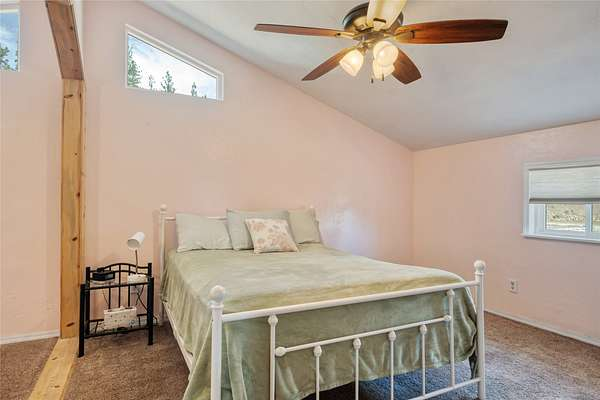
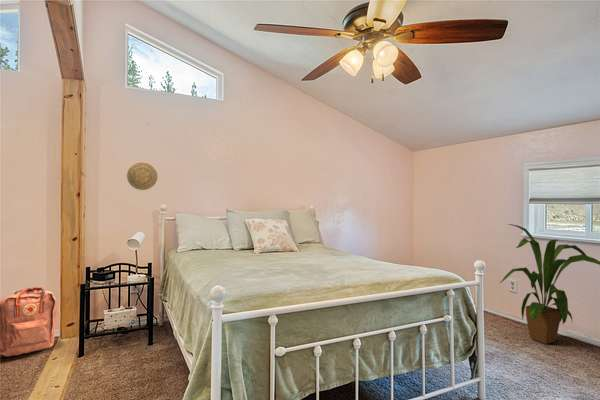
+ backpack [0,286,58,357]
+ decorative plate [126,161,159,191]
+ house plant [499,223,600,345]
